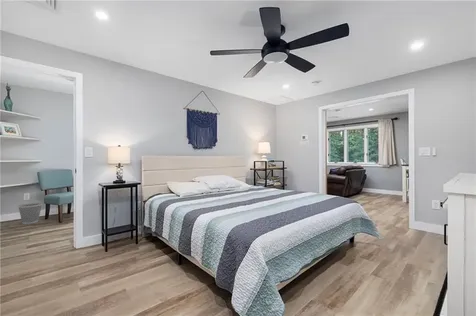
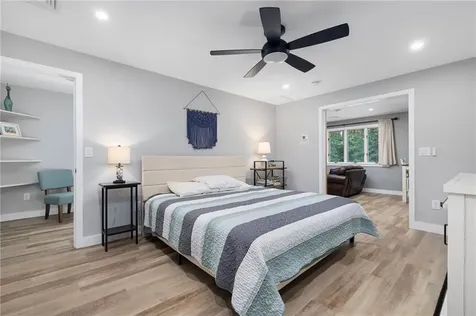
- wastebasket [17,202,43,225]
